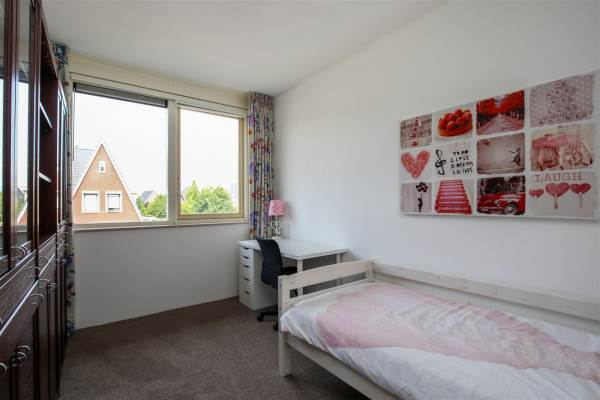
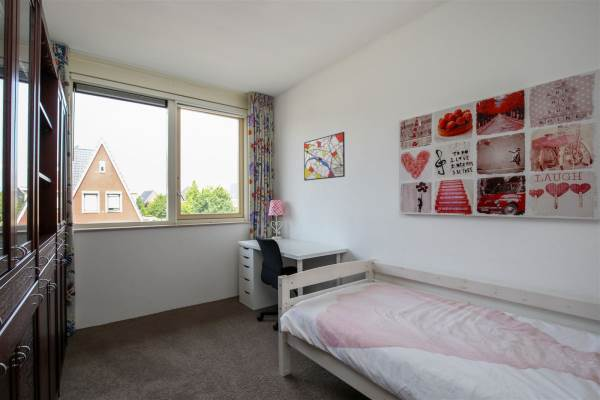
+ wall art [303,131,346,182]
